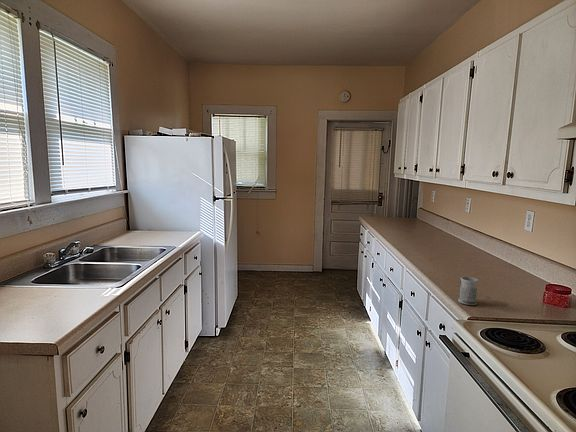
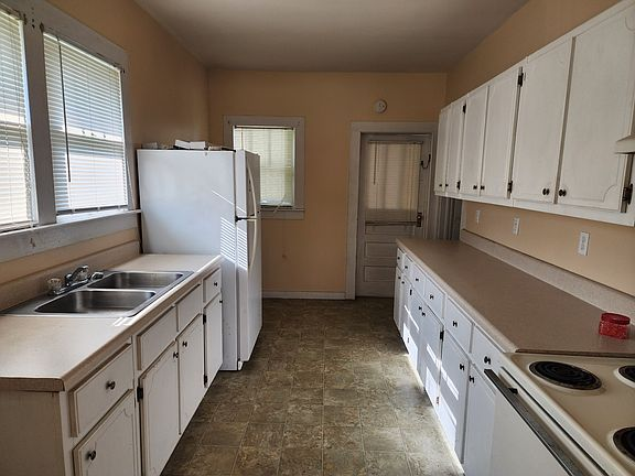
- mug [457,276,479,306]
